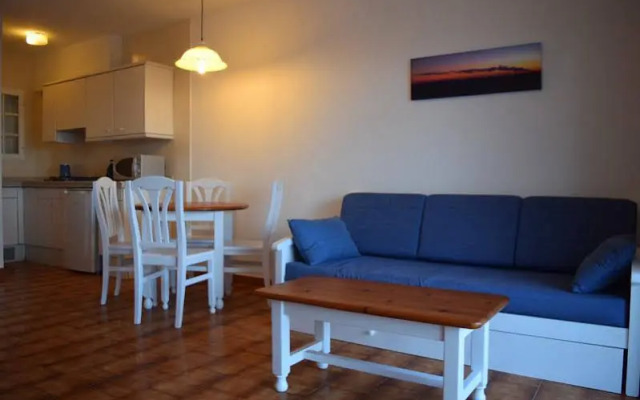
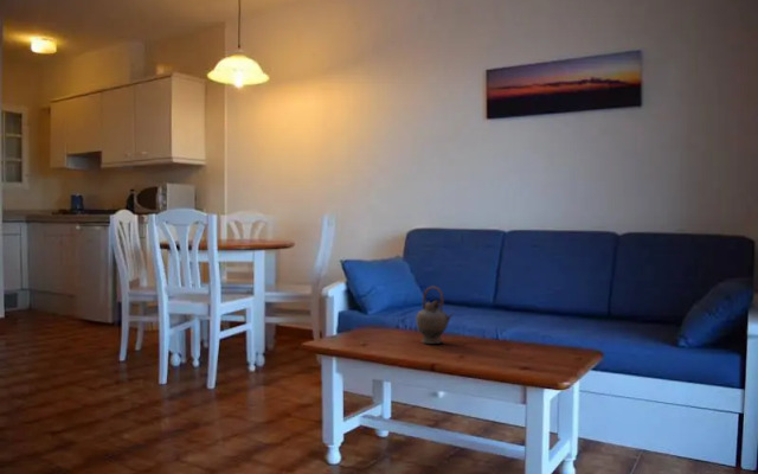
+ teapot [415,286,456,345]
